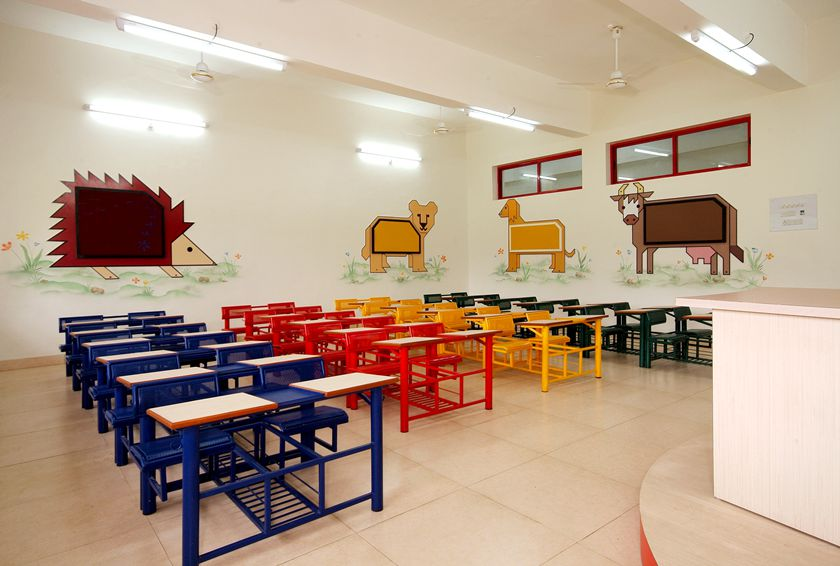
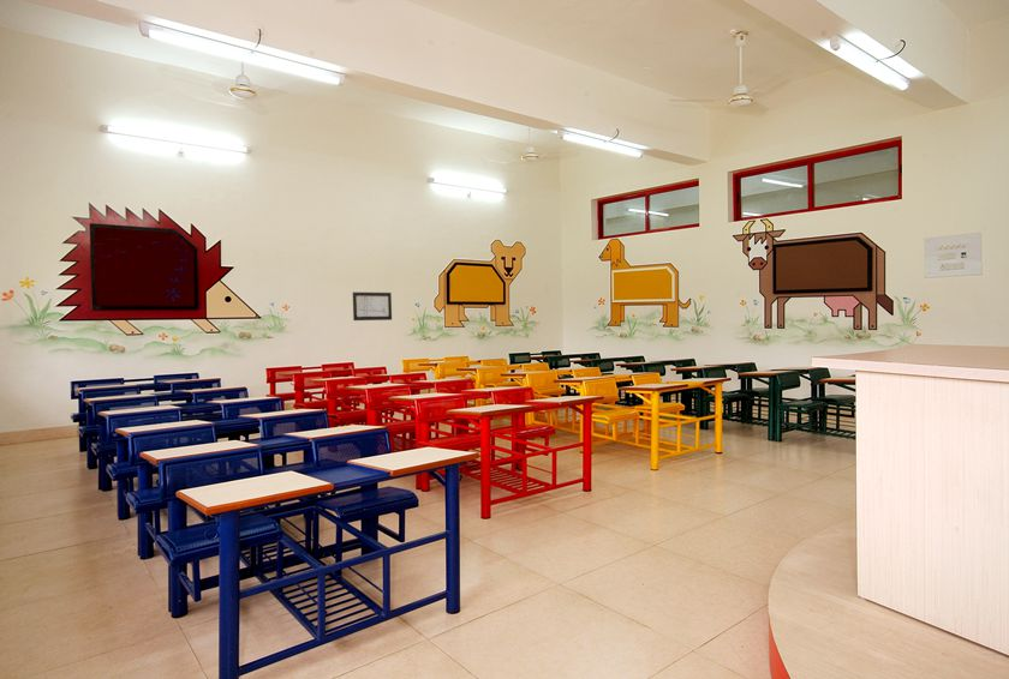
+ wall art [352,292,393,322]
